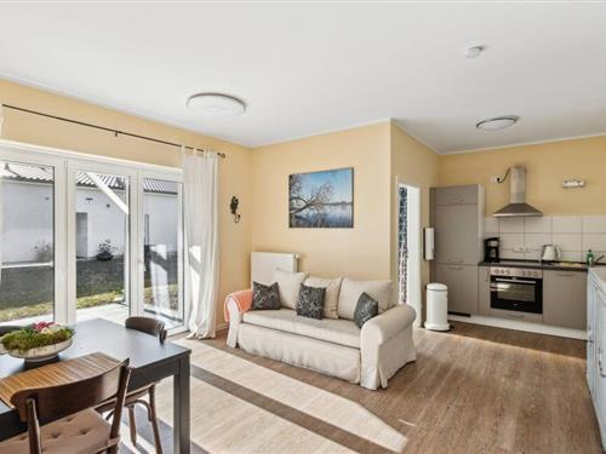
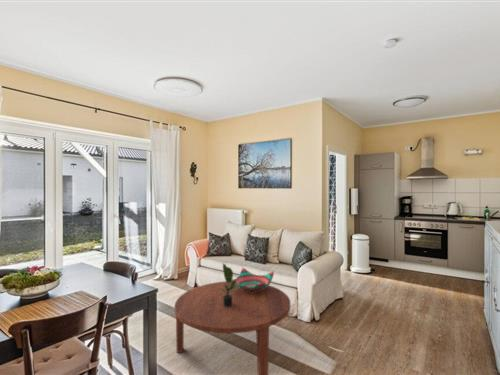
+ decorative bowl [232,267,275,292]
+ potted plant [219,262,240,307]
+ coffee table [174,280,291,375]
